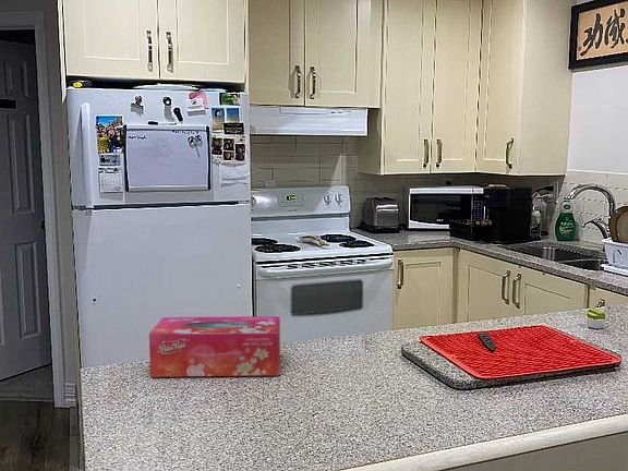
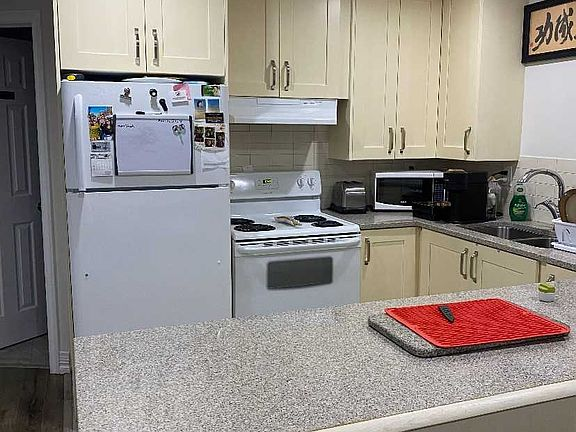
- tissue box [148,315,281,377]
